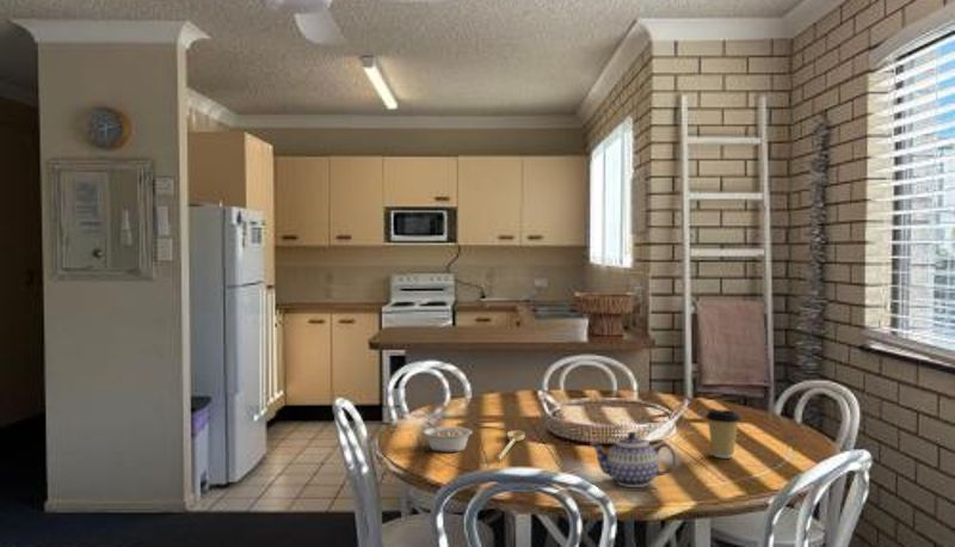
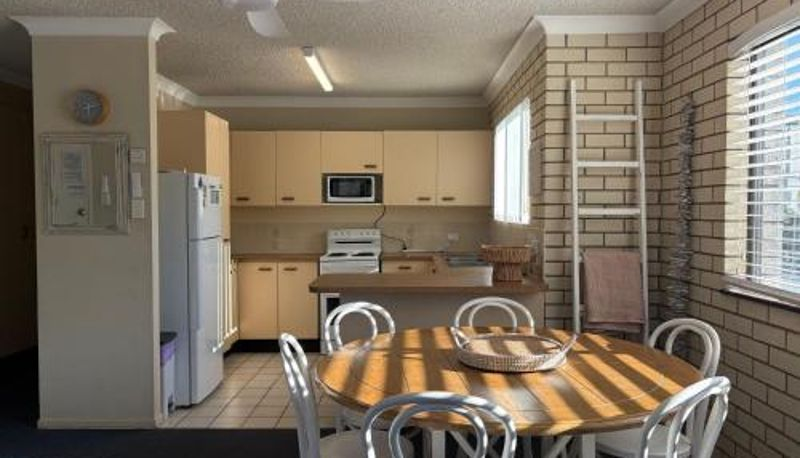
- spoon [495,429,525,462]
- legume [421,420,474,454]
- coffee cup [704,407,743,459]
- teapot [589,431,677,488]
